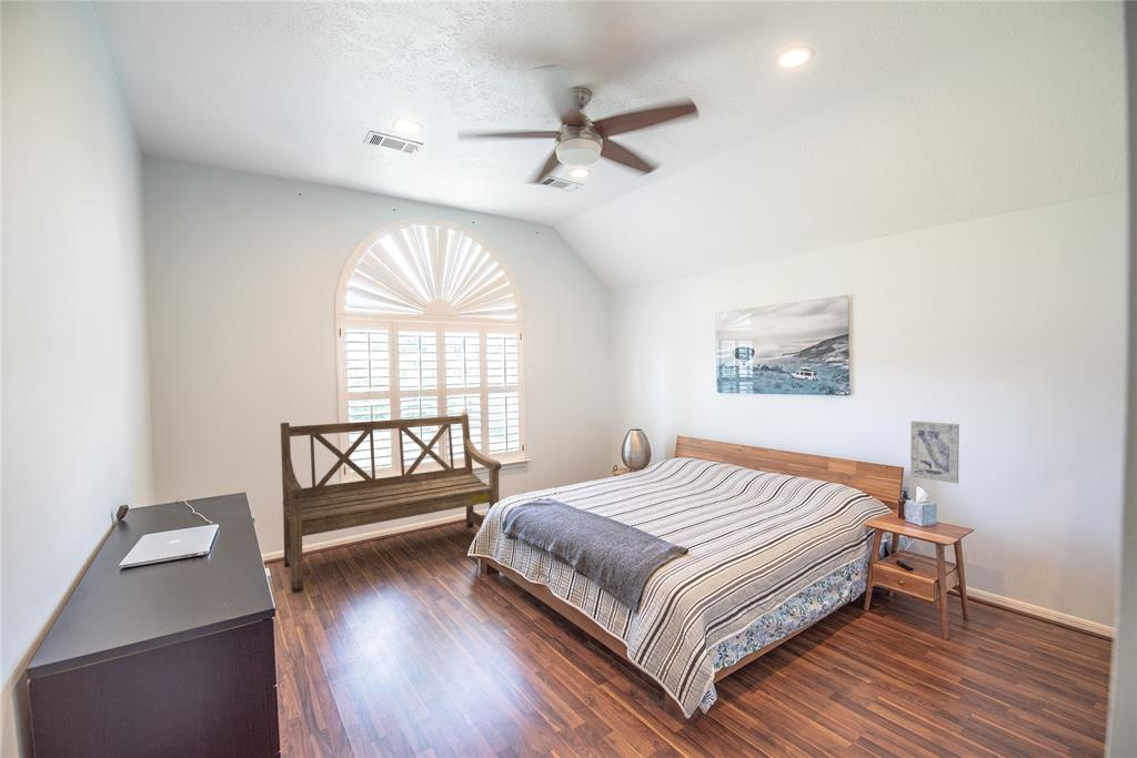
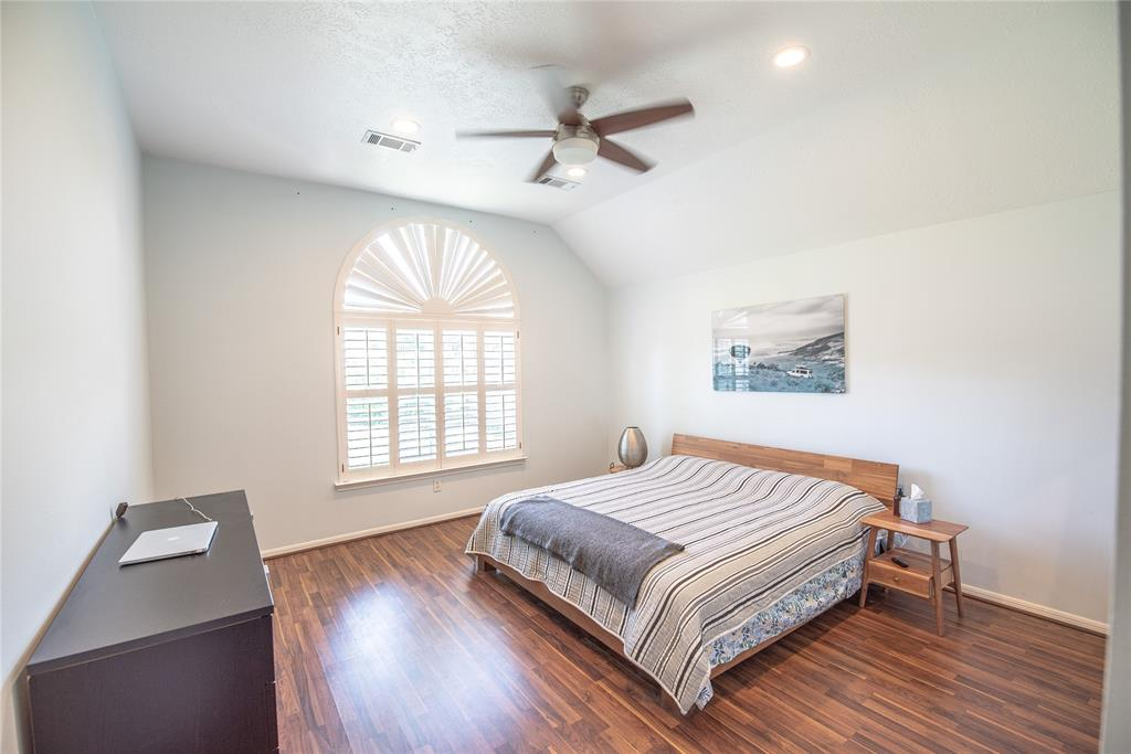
- wall art [909,421,960,485]
- bench [280,411,502,594]
